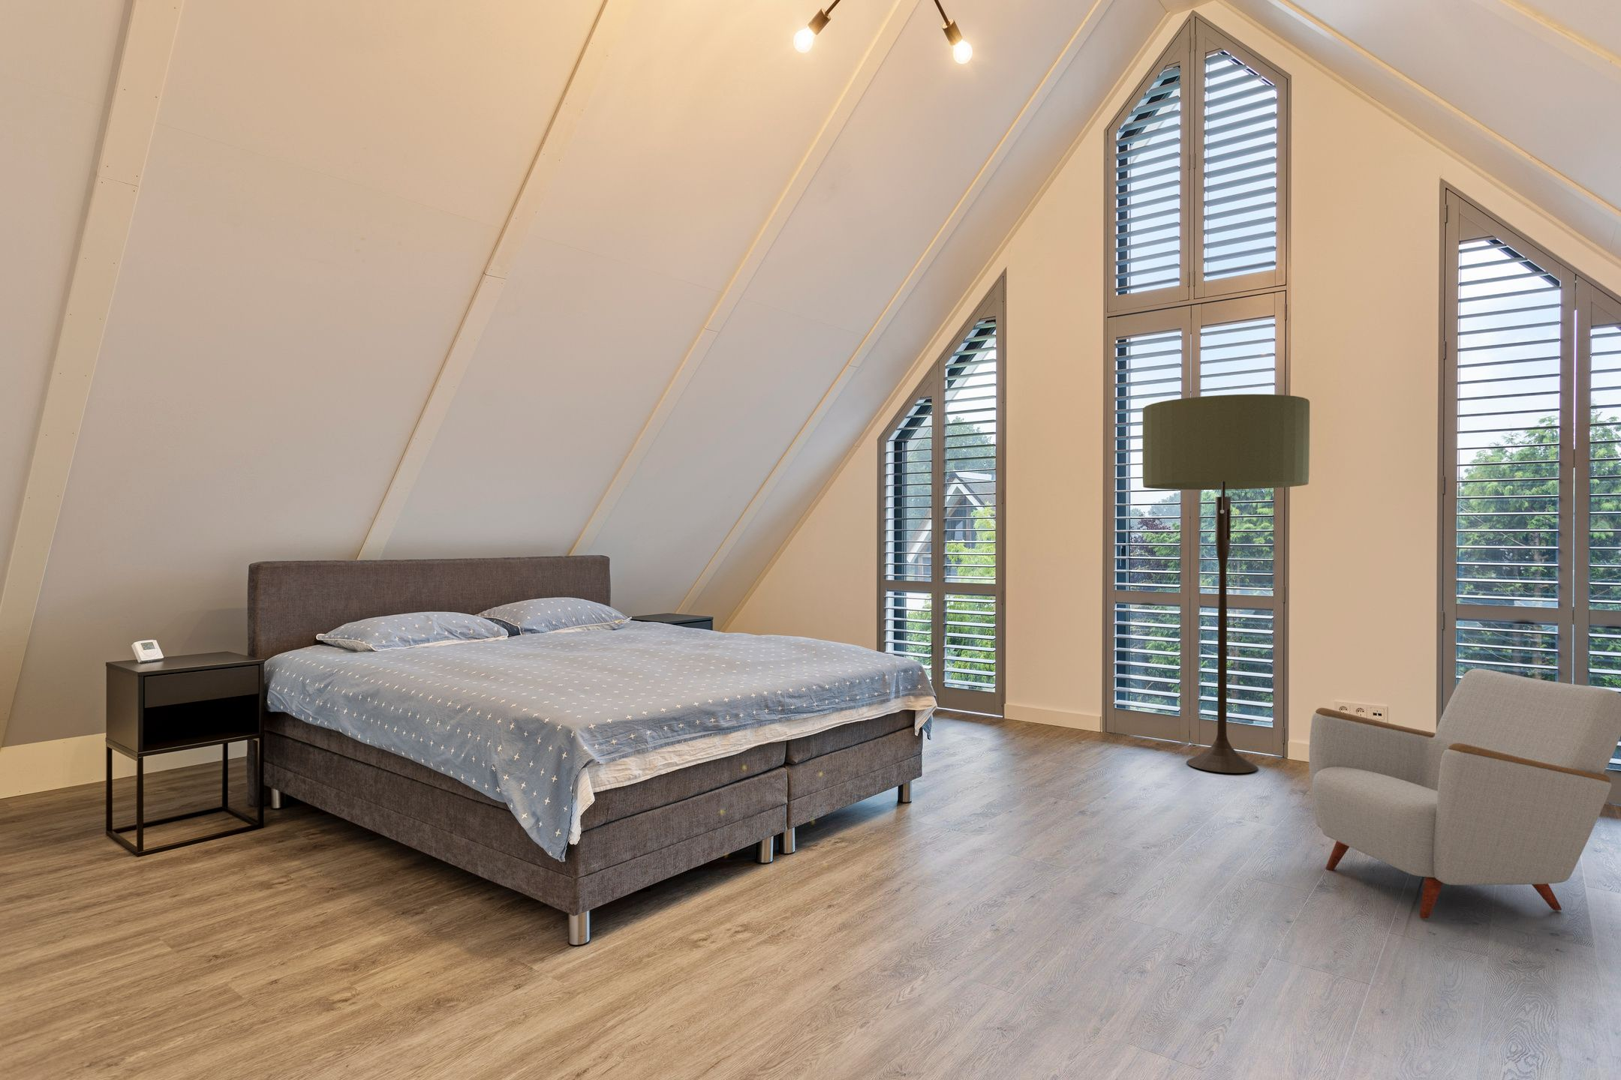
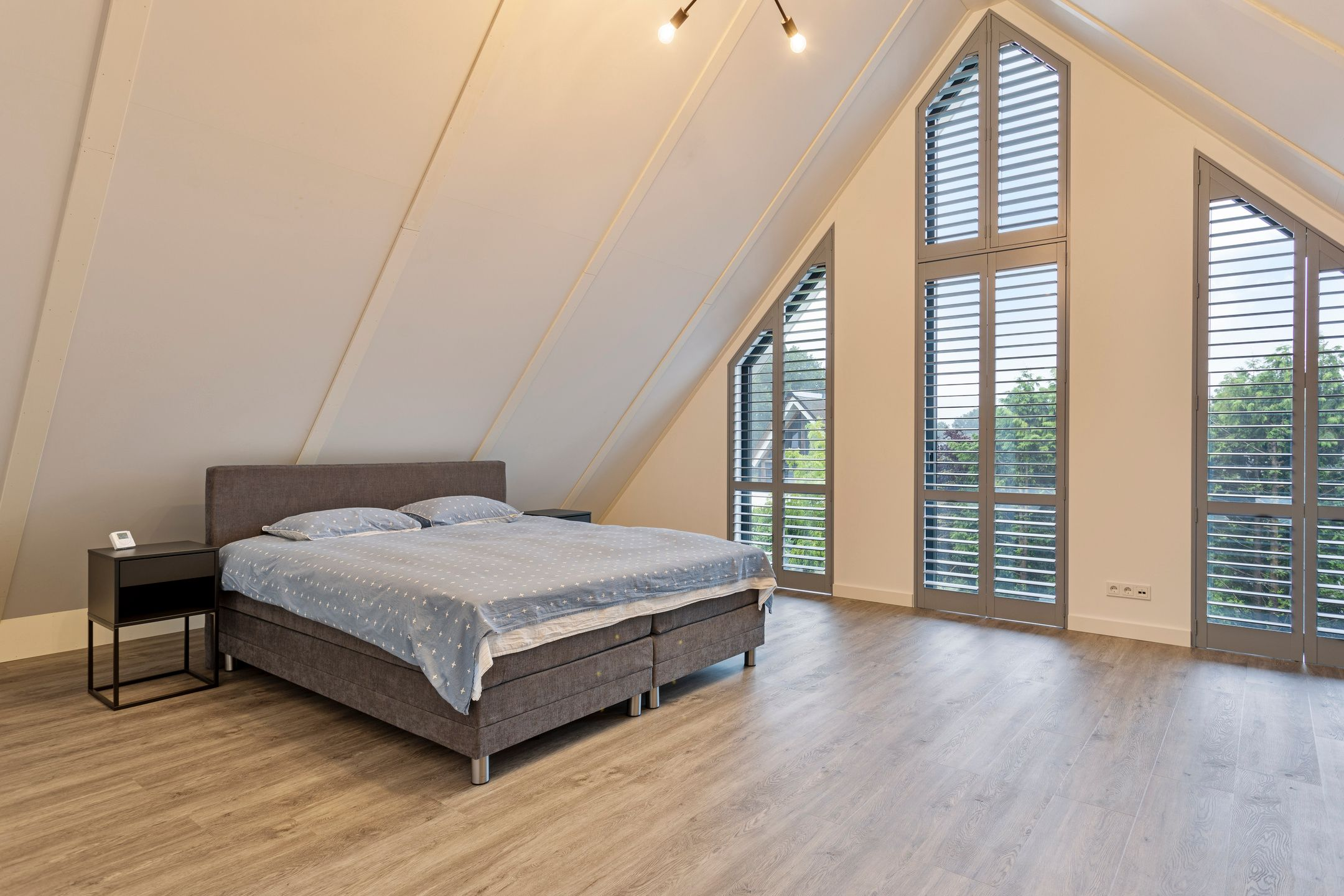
- armchair [1309,668,1621,920]
- floor lamp [1141,394,1310,774]
